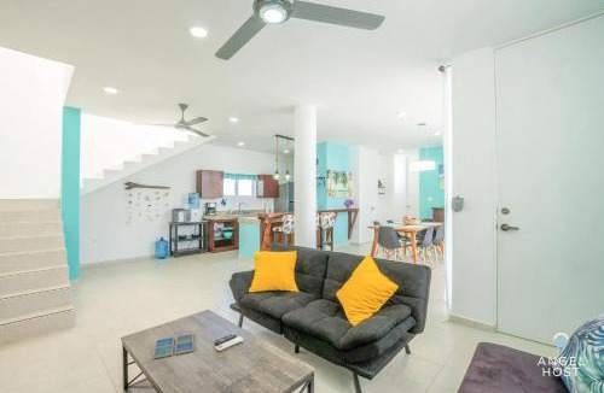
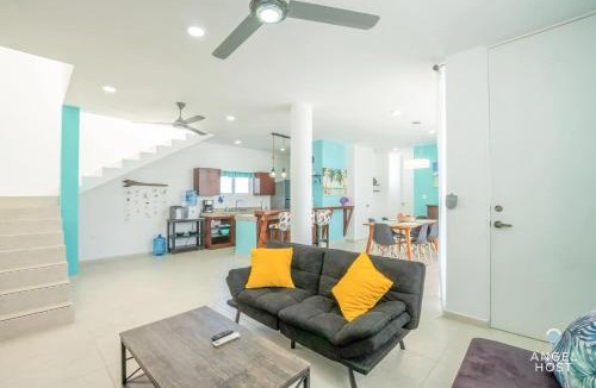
- drink coaster [151,333,194,360]
